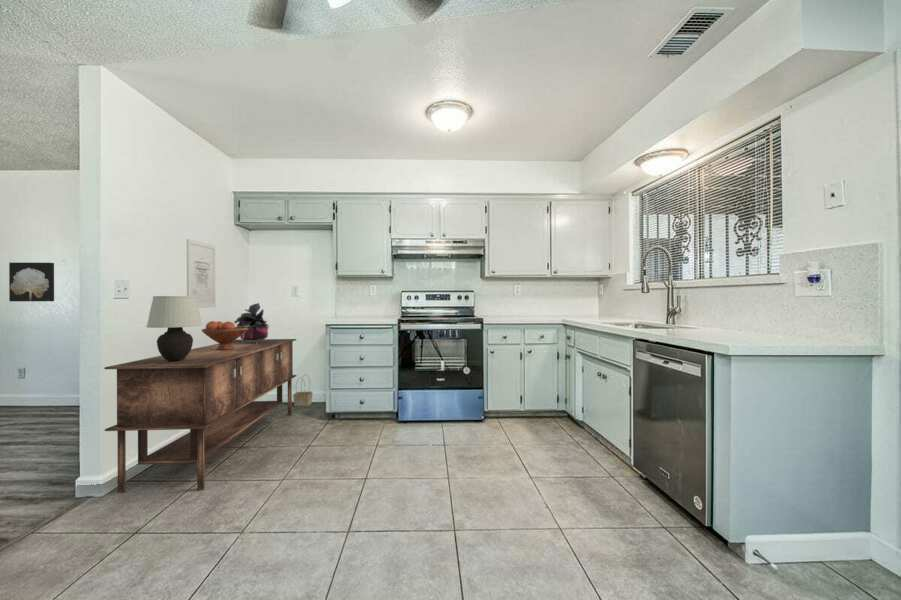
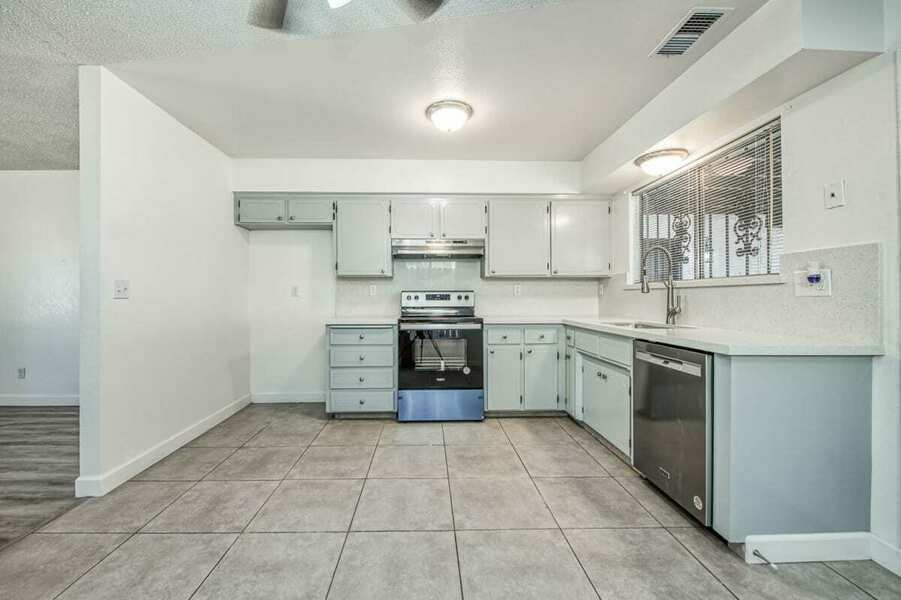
- fruit bowl [201,320,248,350]
- potted plant [233,302,270,344]
- wall art [186,238,217,309]
- basket [292,374,313,407]
- sideboard [103,338,298,493]
- table lamp [145,295,203,361]
- wall art [8,262,55,302]
